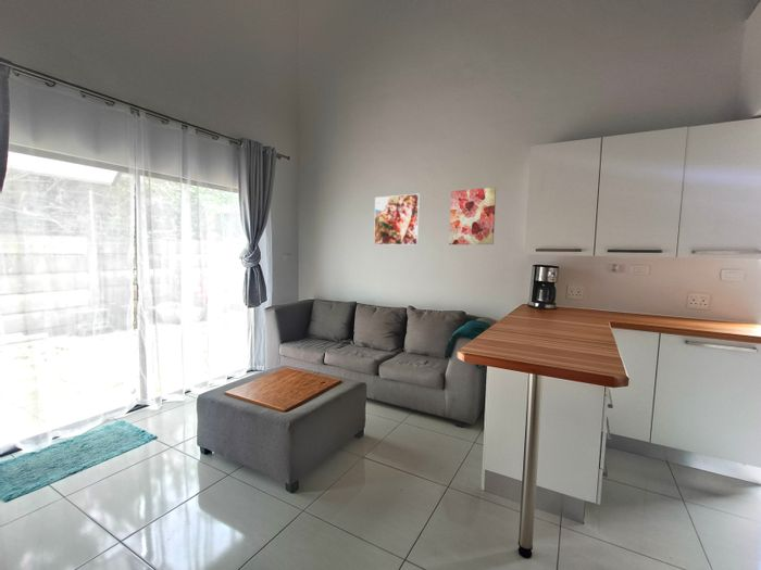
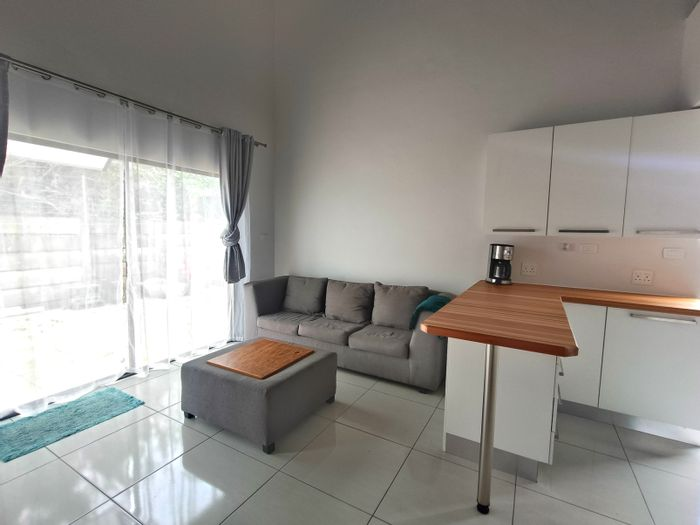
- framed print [373,193,421,246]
- wall art [448,187,497,245]
